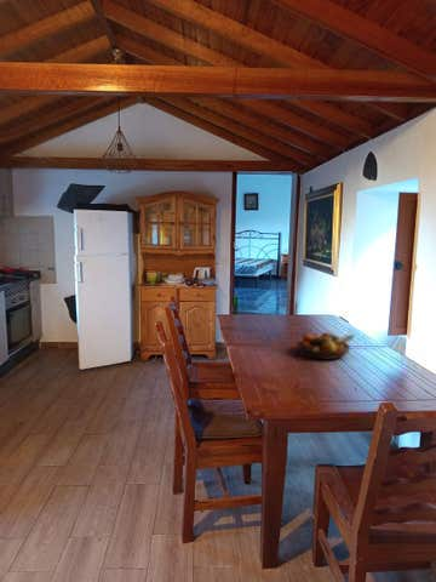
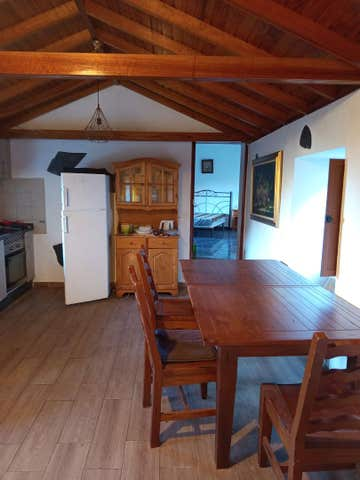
- fruit bowl [296,331,356,361]
